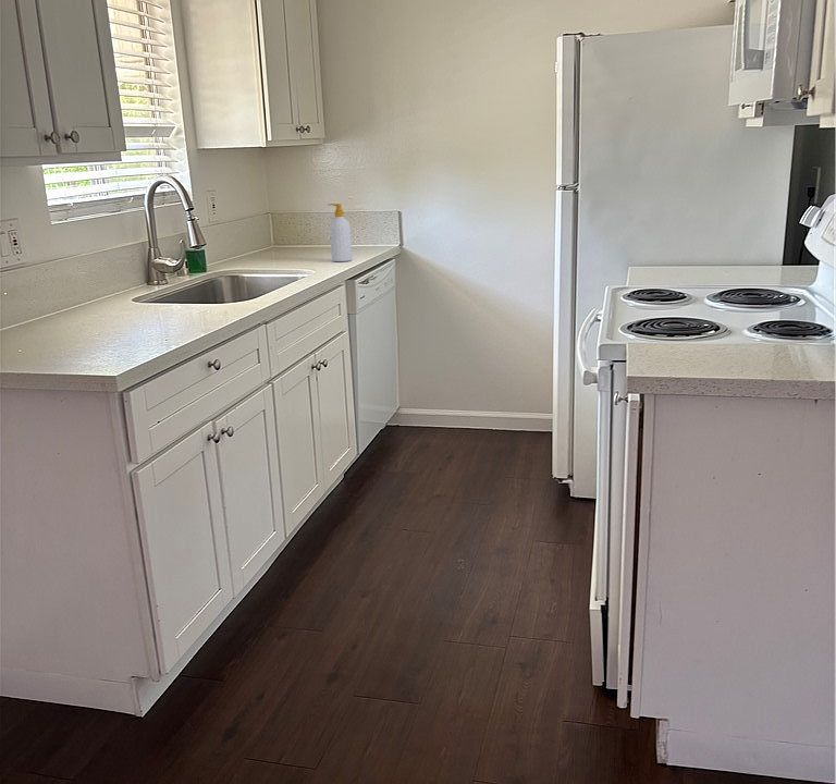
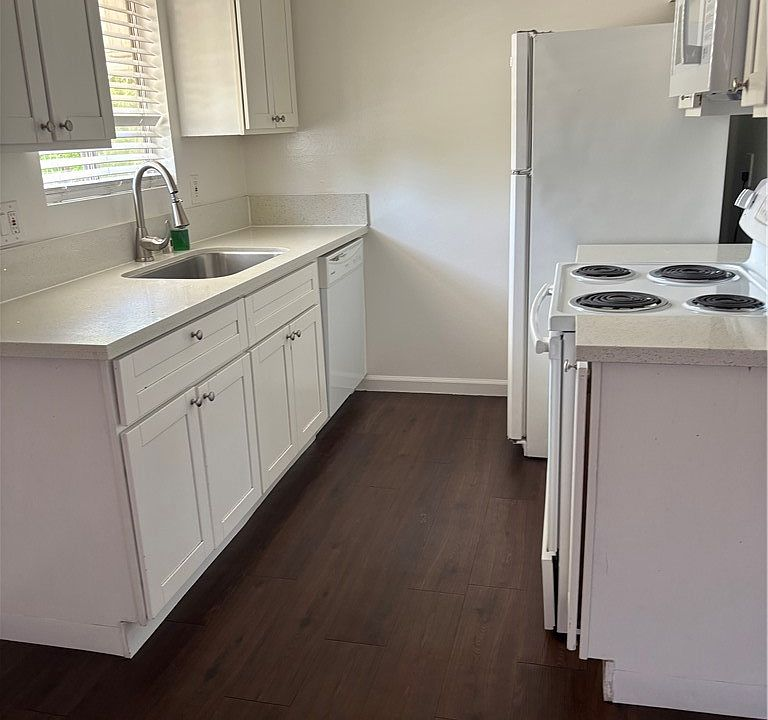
- soap bottle [327,203,353,262]
